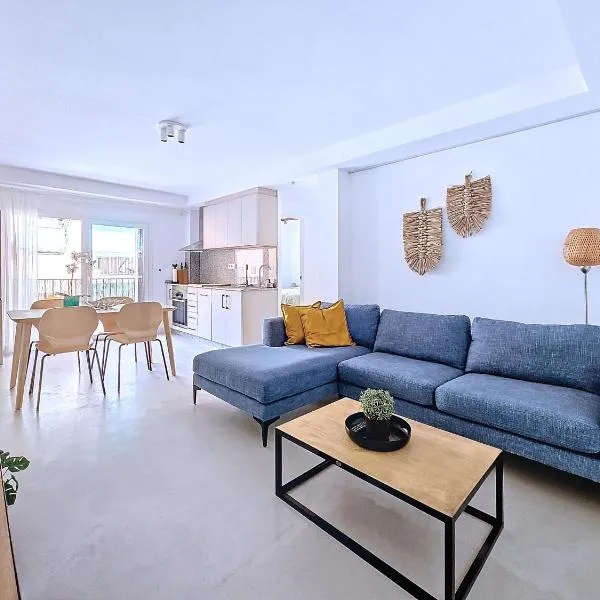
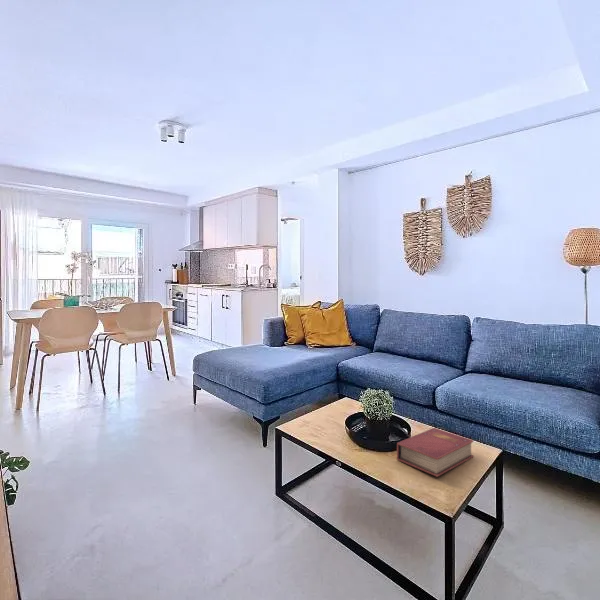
+ book [396,427,475,478]
